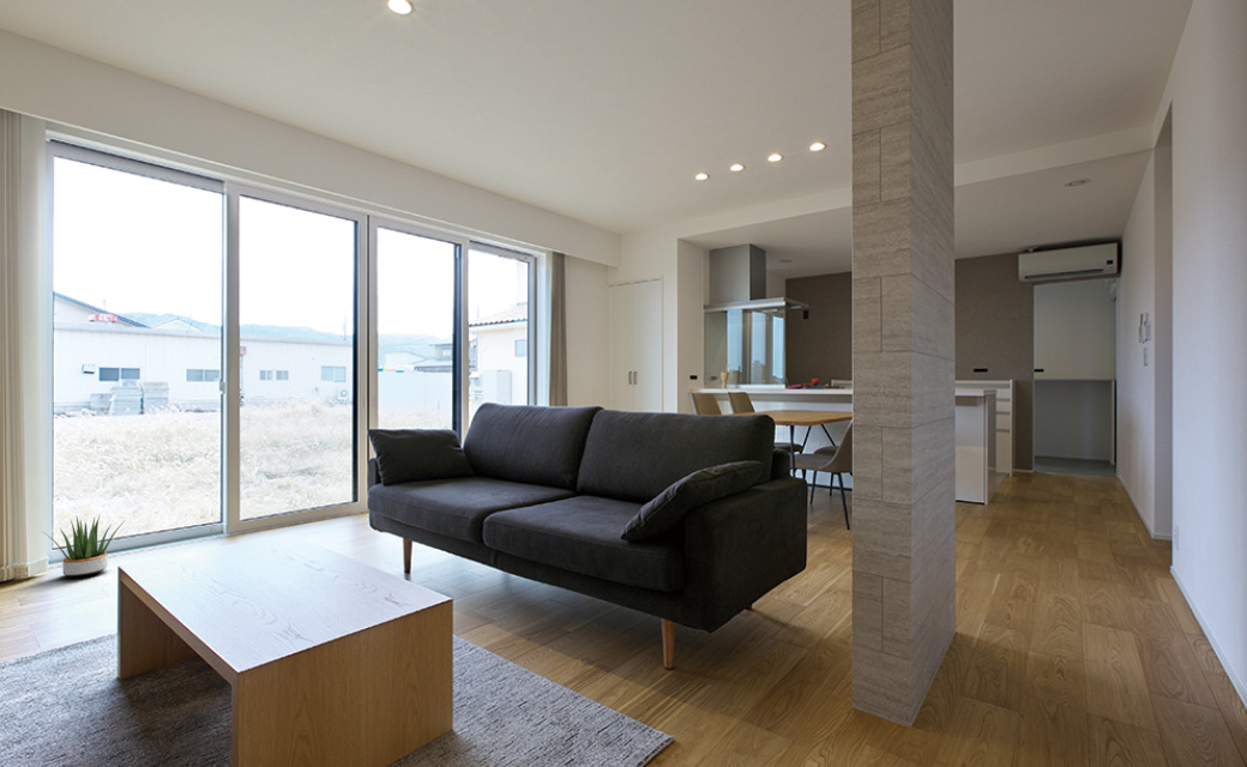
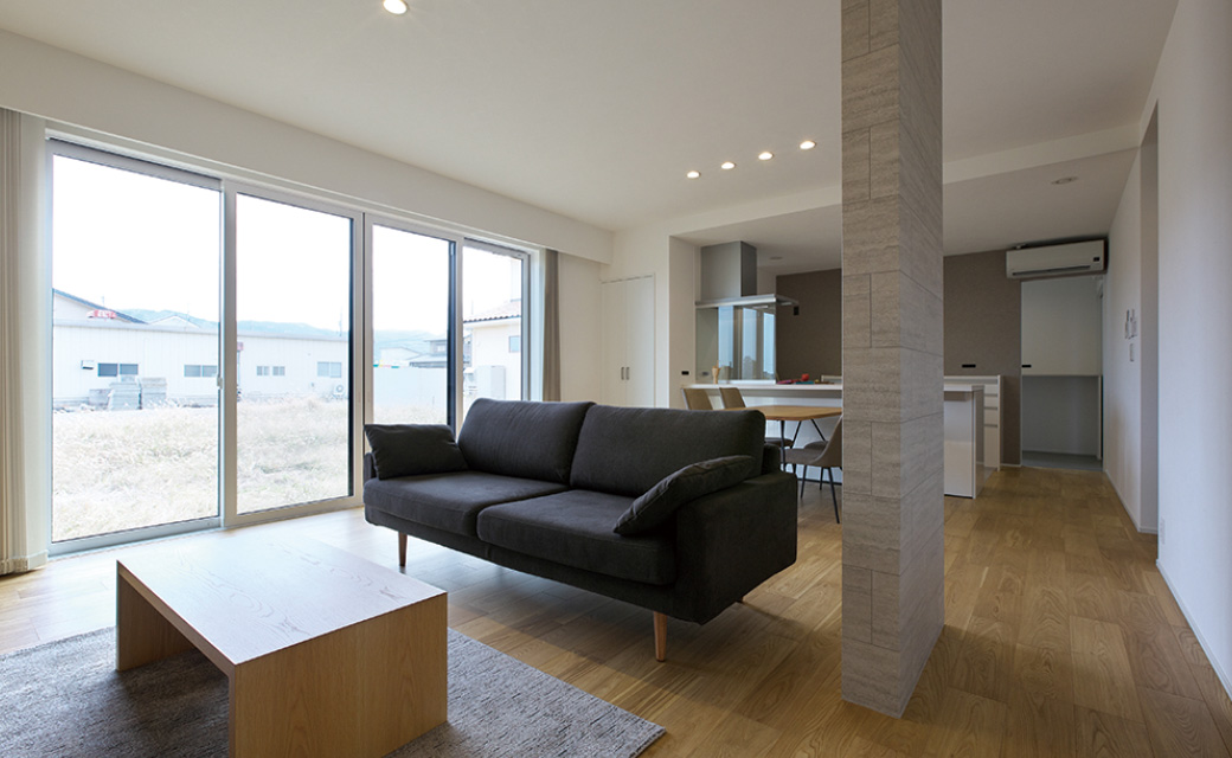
- potted plant [42,515,125,578]
